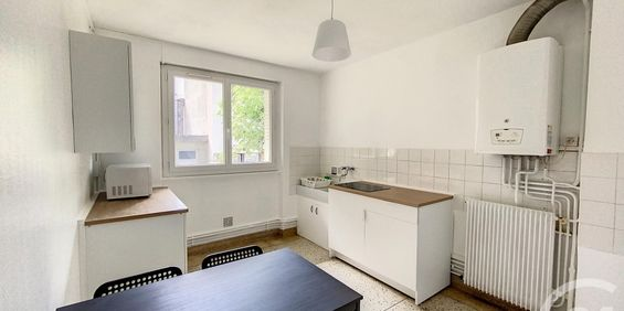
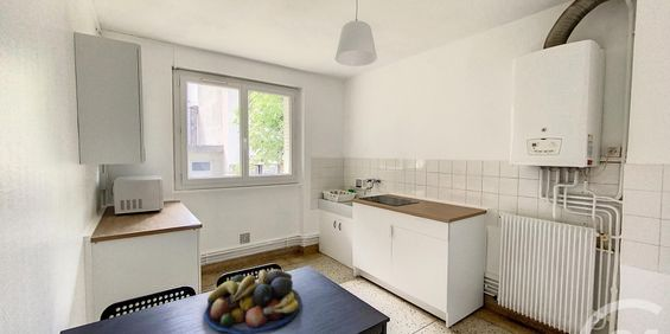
+ fruit bowl [204,268,302,334]
